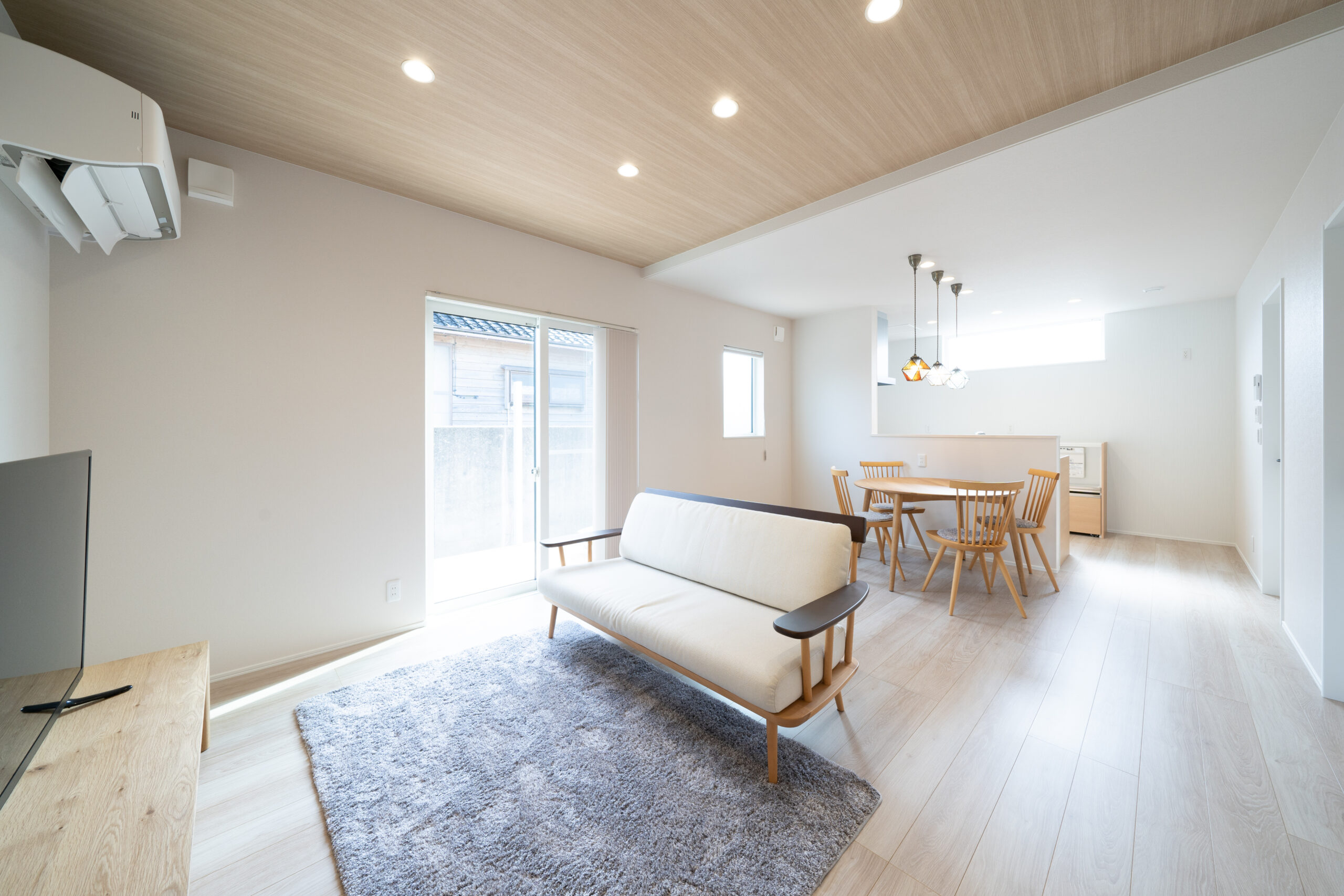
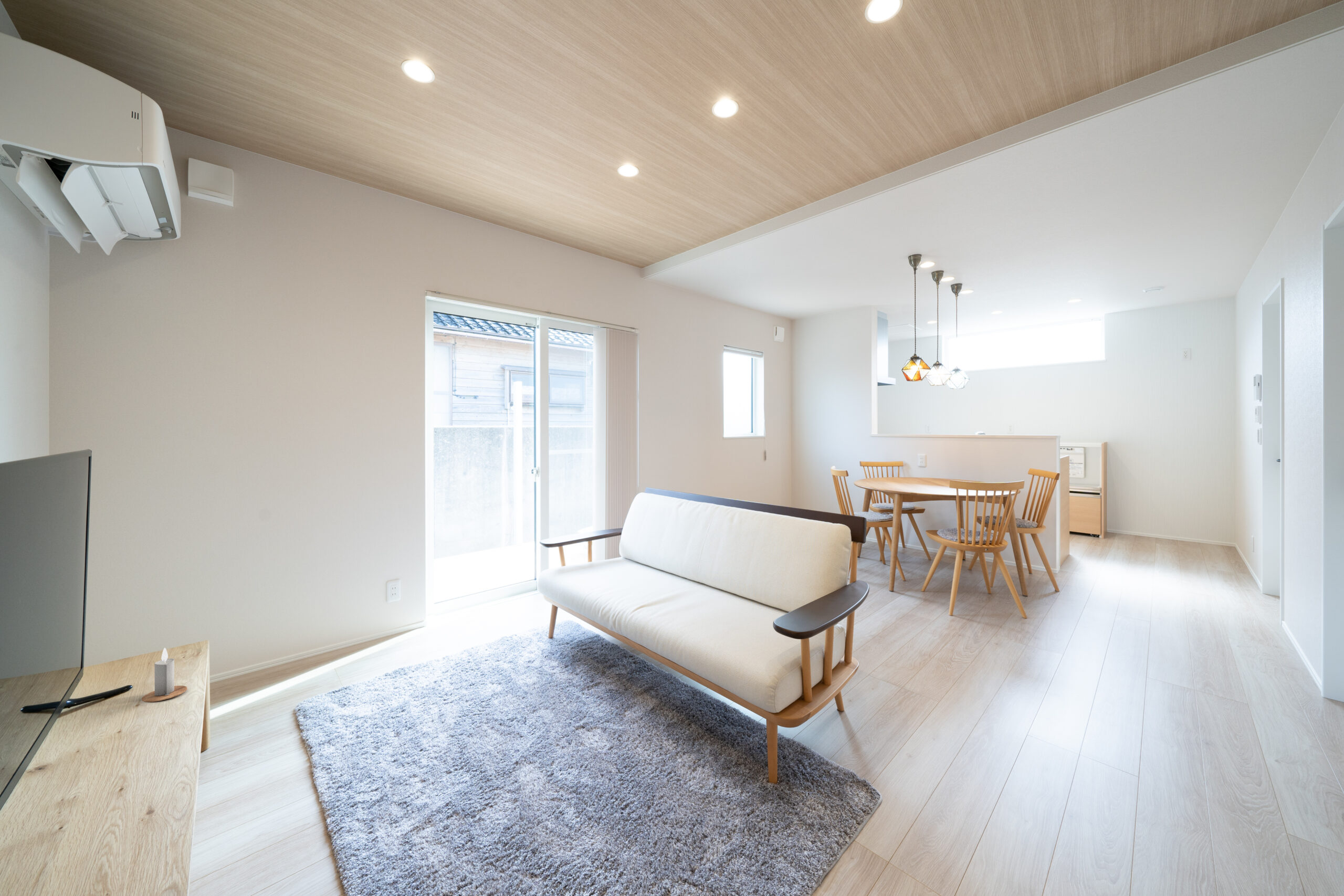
+ candle [141,647,187,703]
